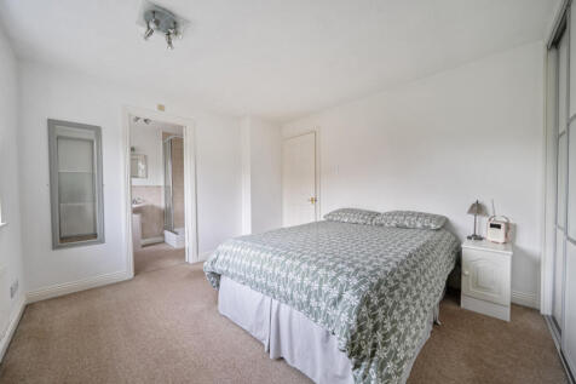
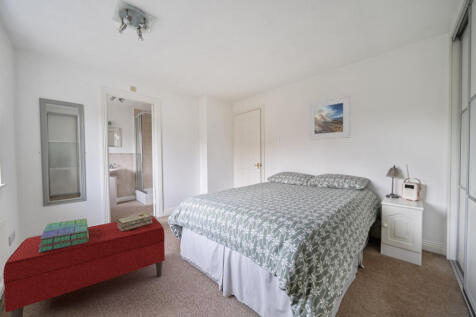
+ bench [2,214,166,317]
+ stack of books [38,218,89,253]
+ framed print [308,94,352,141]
+ decorative box [116,212,153,231]
